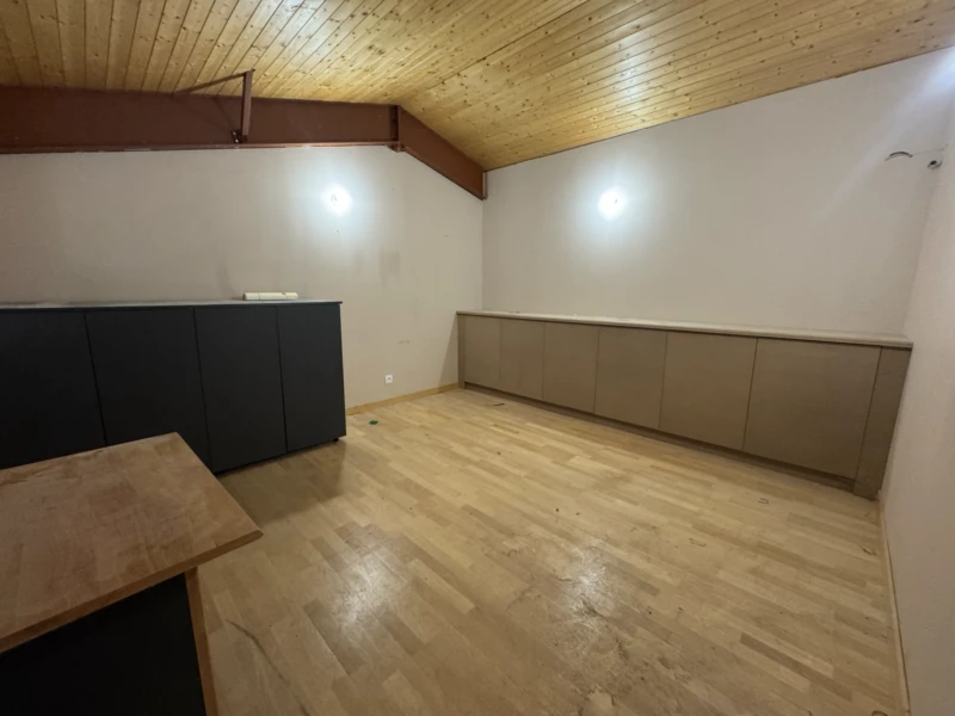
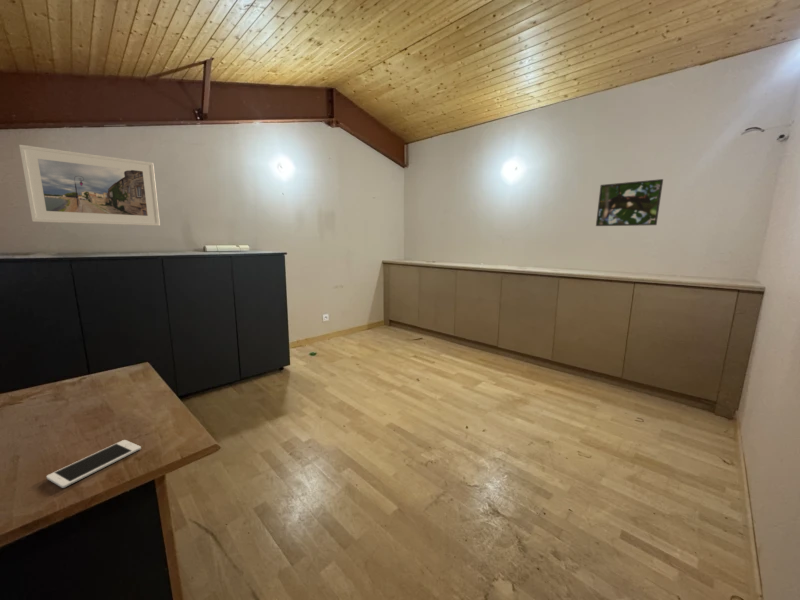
+ cell phone [45,439,142,489]
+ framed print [18,144,161,227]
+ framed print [595,178,664,227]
